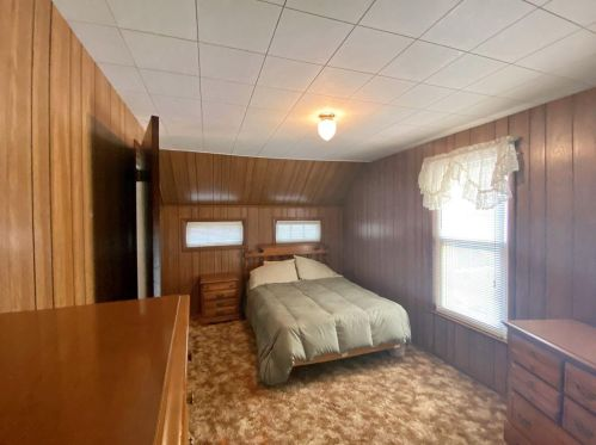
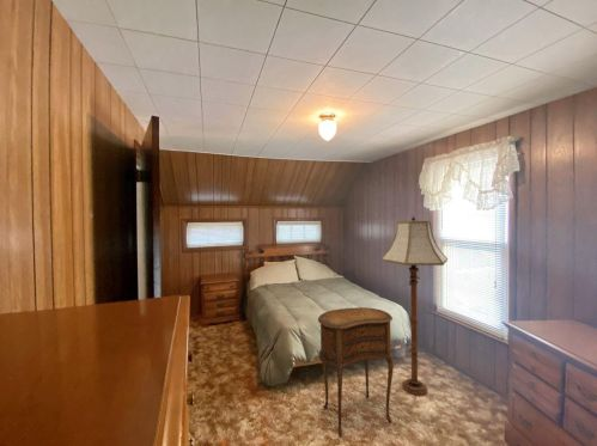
+ side table [317,306,395,439]
+ floor lamp [379,214,449,397]
